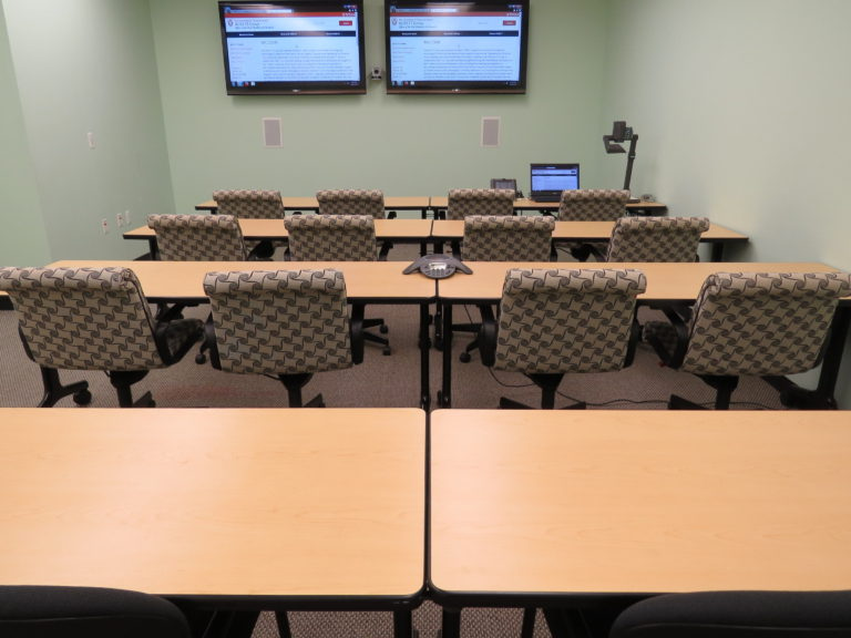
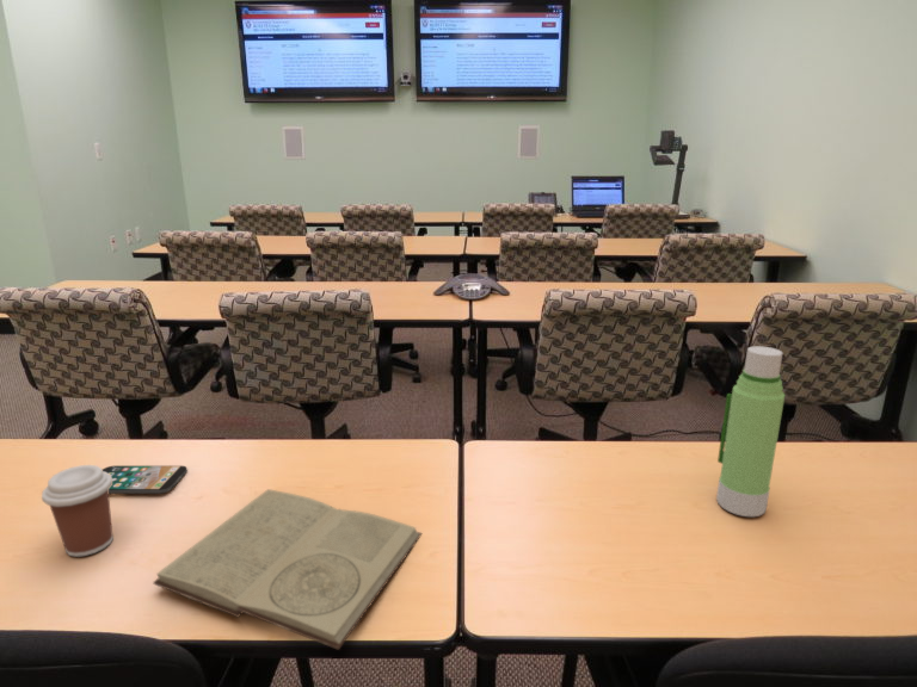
+ smartphone [101,464,189,495]
+ coffee cup [41,464,115,558]
+ water bottle [715,345,786,518]
+ book [152,488,423,651]
